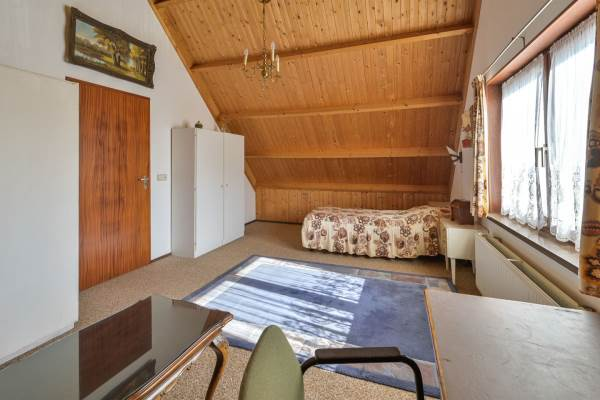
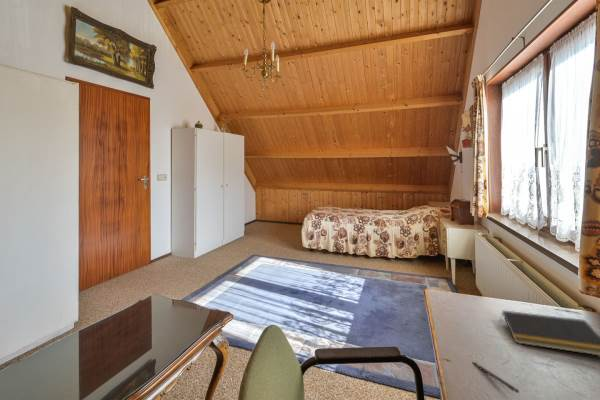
+ pen [471,361,520,394]
+ notepad [500,309,600,357]
